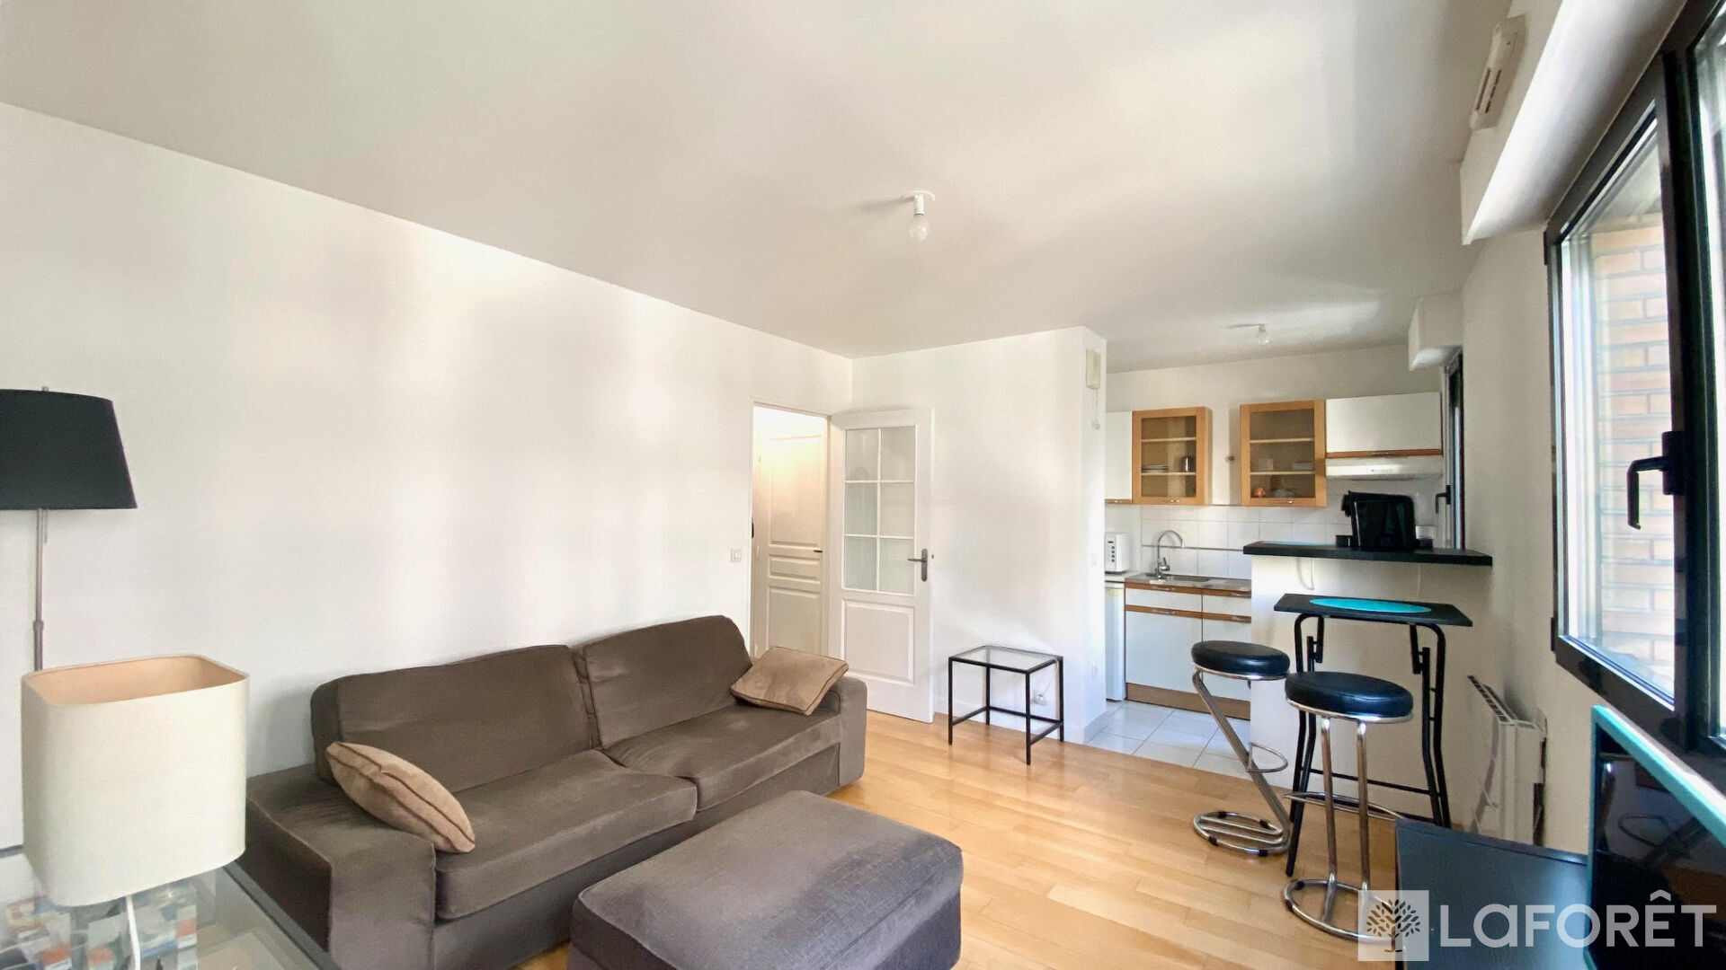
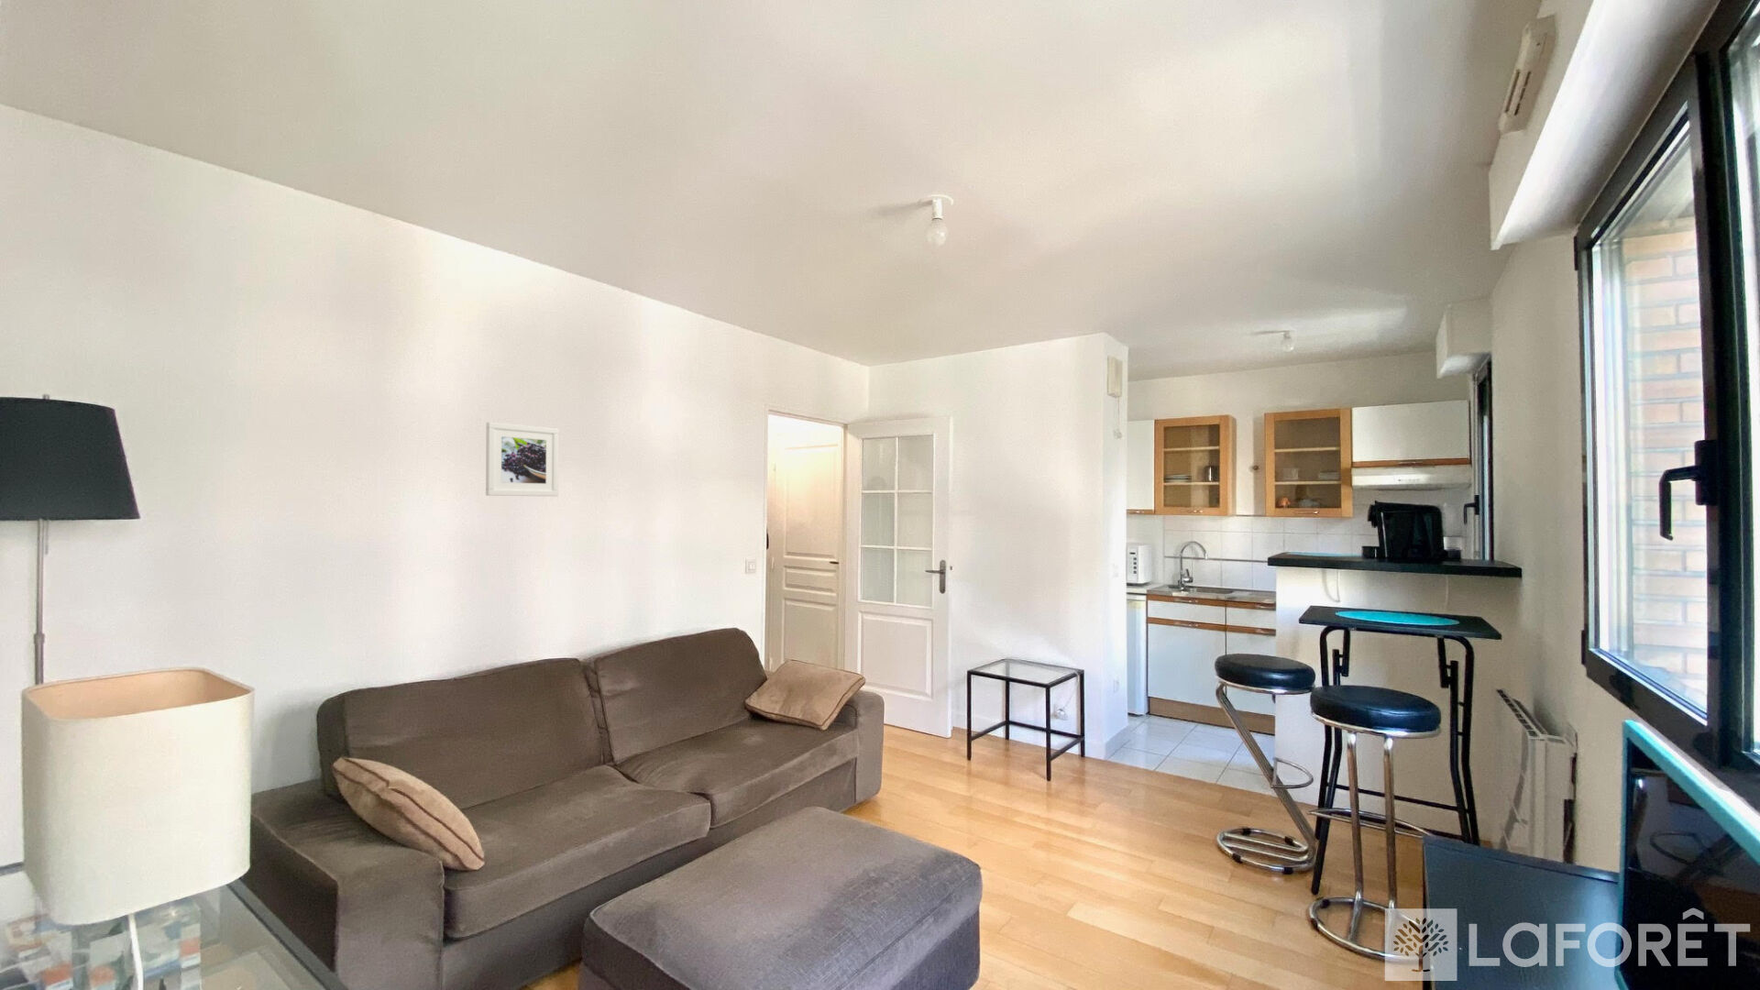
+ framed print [485,422,560,497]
